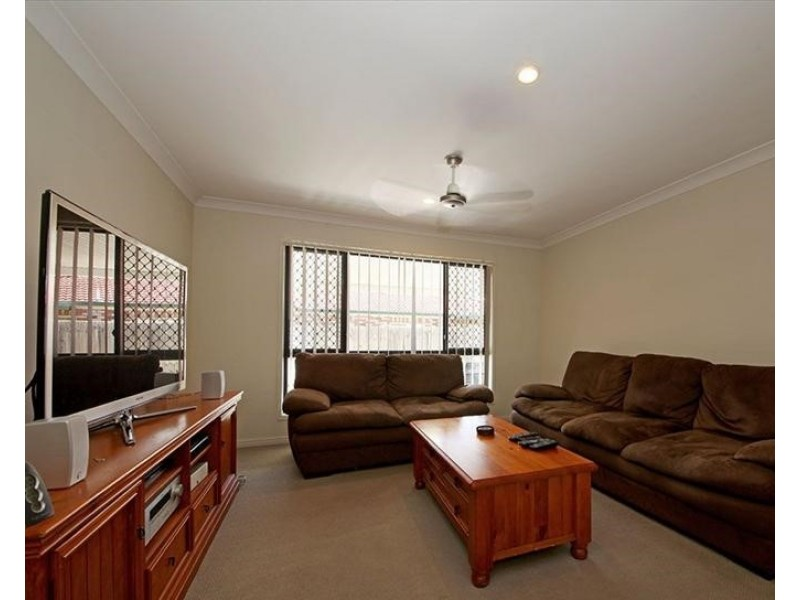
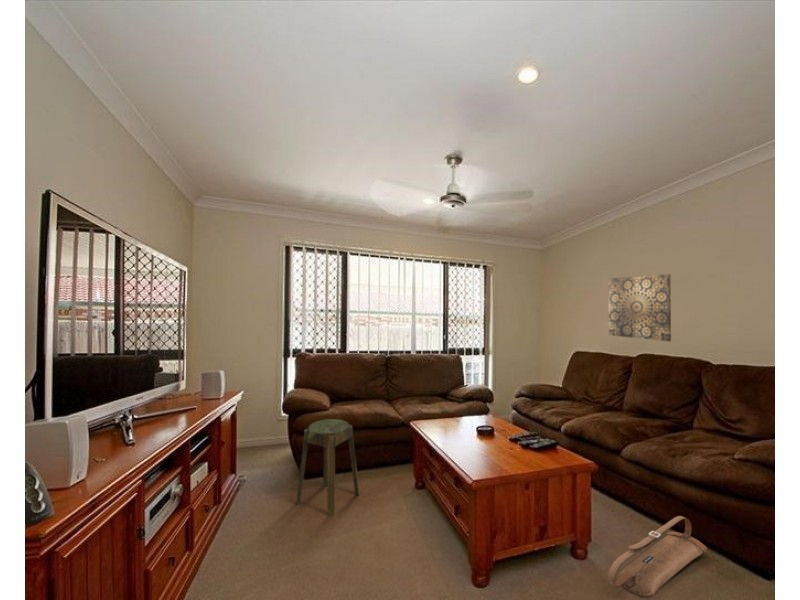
+ stool [296,418,360,517]
+ wall art [608,273,673,342]
+ bag [607,515,708,599]
